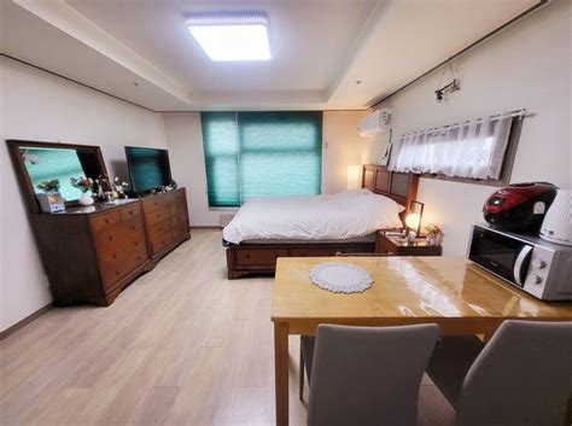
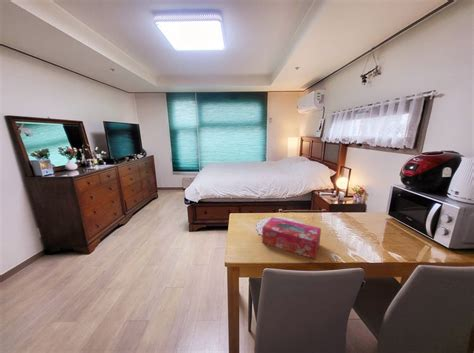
+ tissue box [261,216,322,260]
